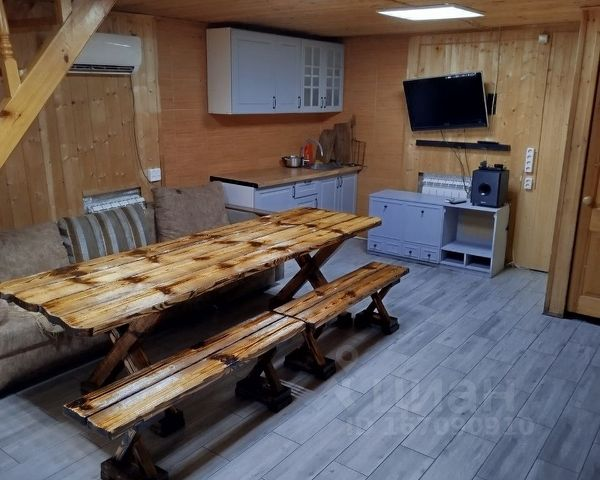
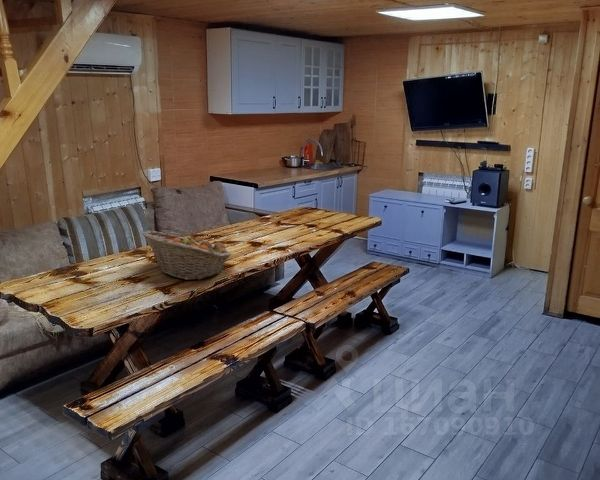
+ fruit basket [141,230,232,281]
